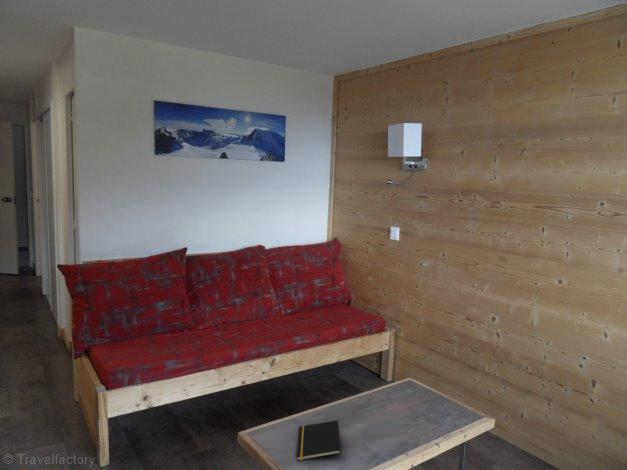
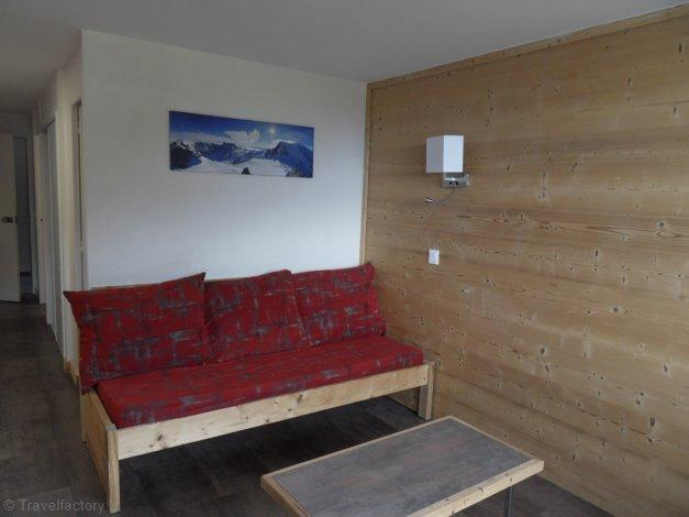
- notepad [296,419,342,462]
